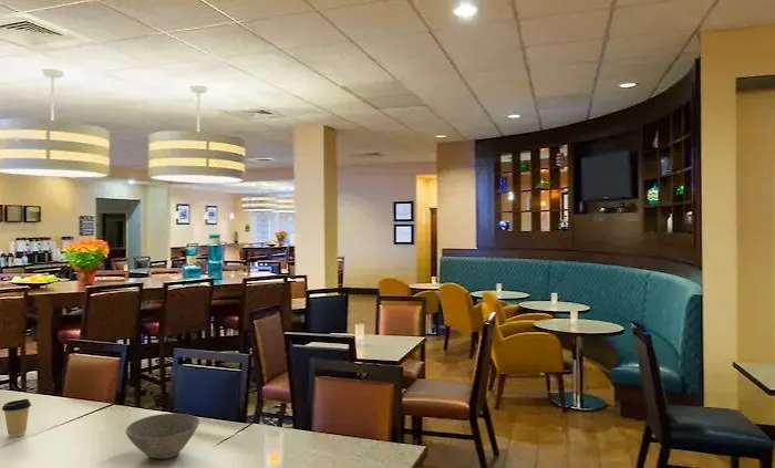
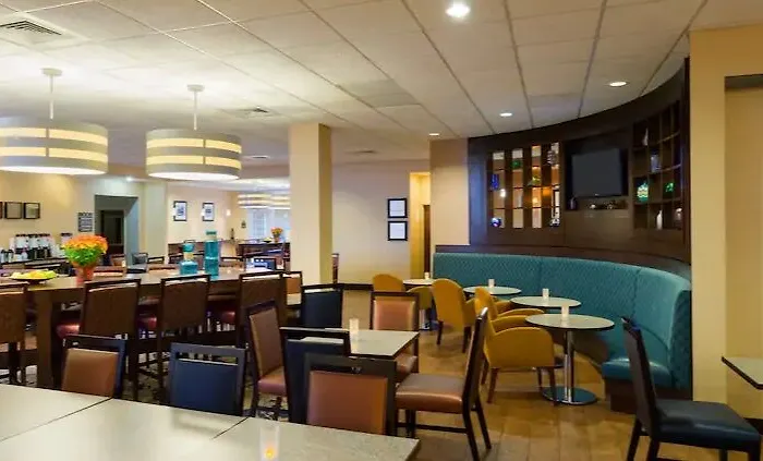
- bowl [125,413,200,460]
- coffee cup [1,397,32,438]
